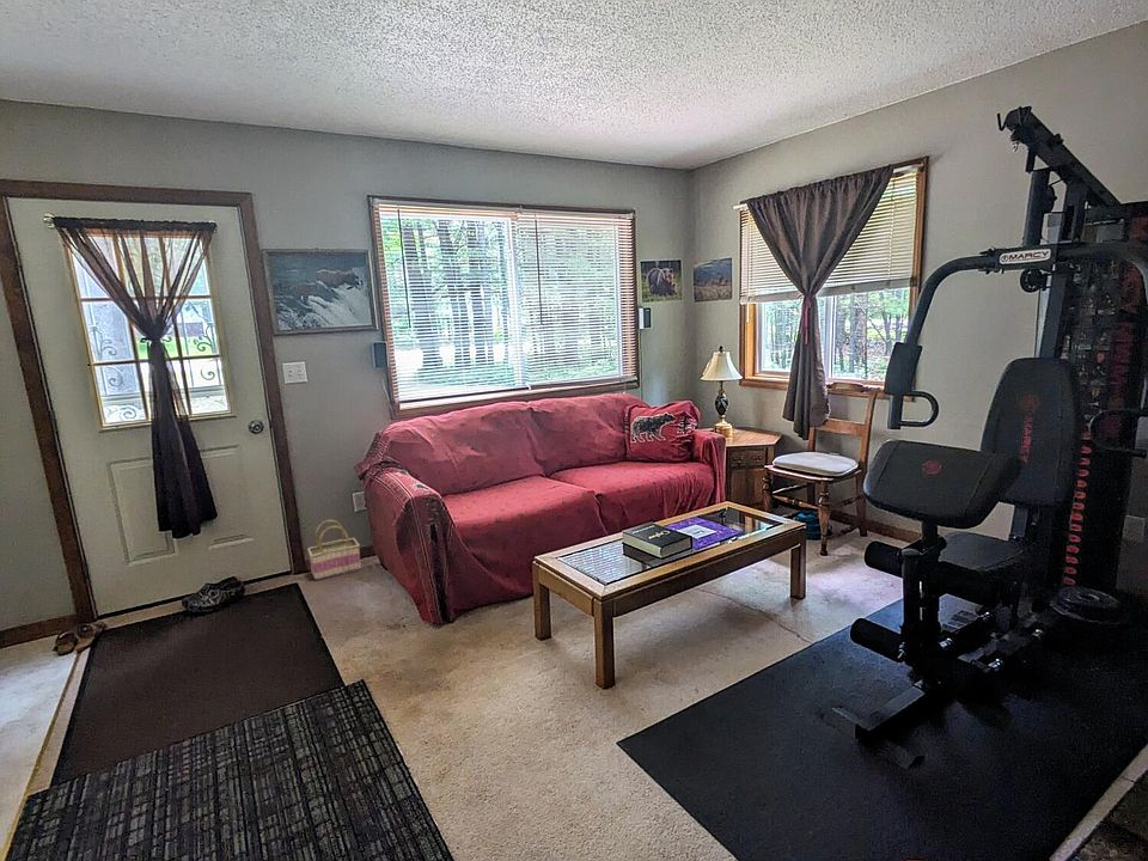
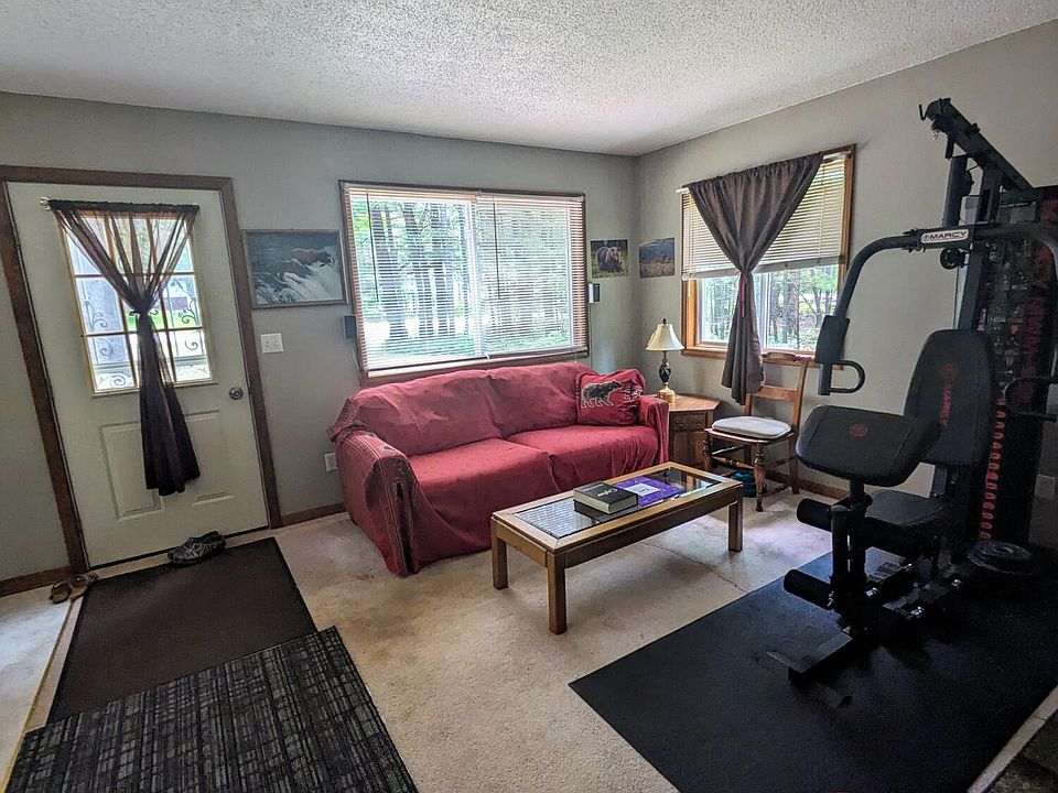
- basket [306,519,362,581]
